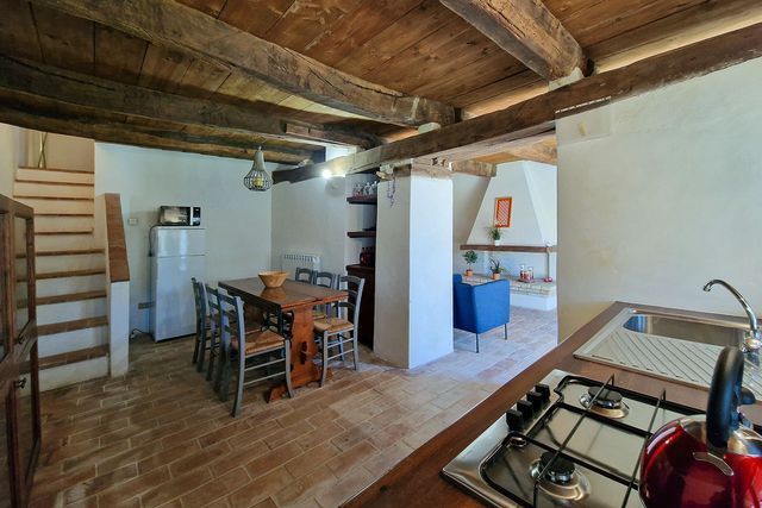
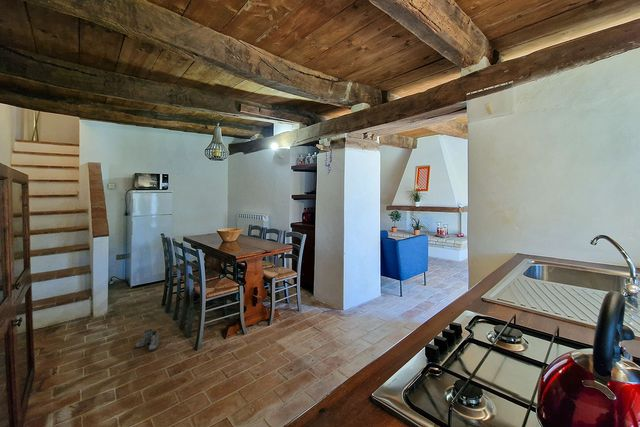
+ boots [134,328,161,352]
